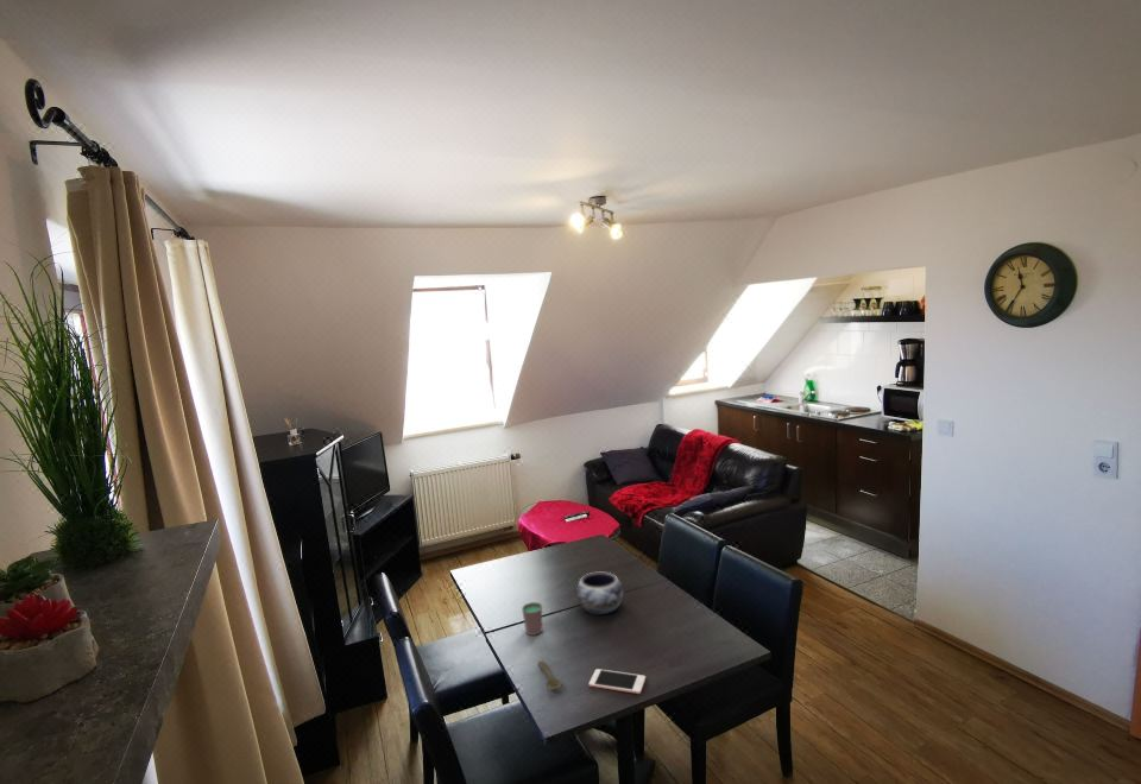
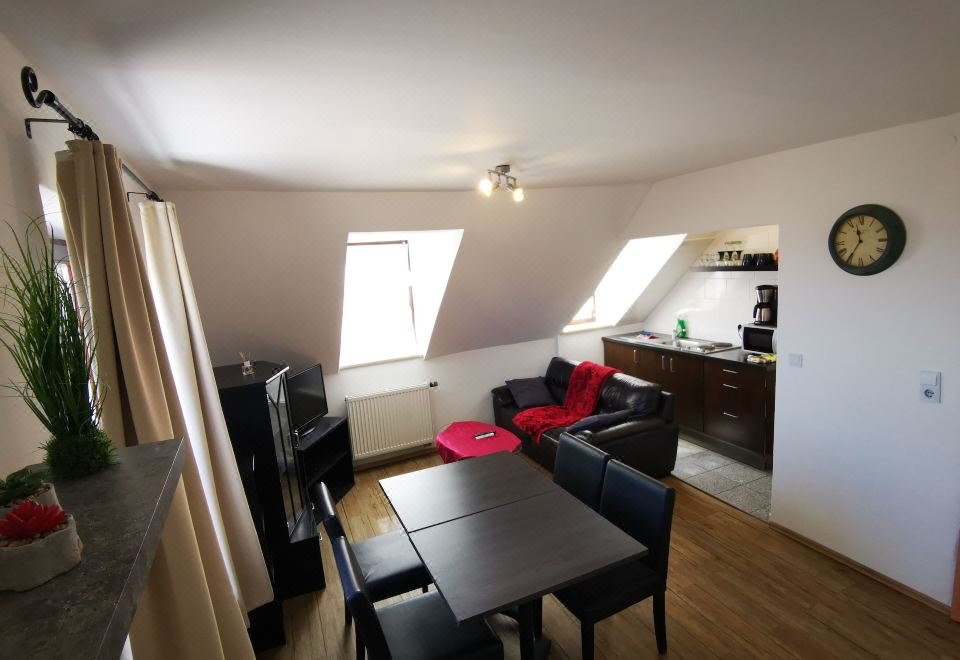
- spoon [537,660,562,691]
- cup [521,601,543,637]
- cell phone [588,668,647,695]
- decorative bowl [575,571,624,617]
